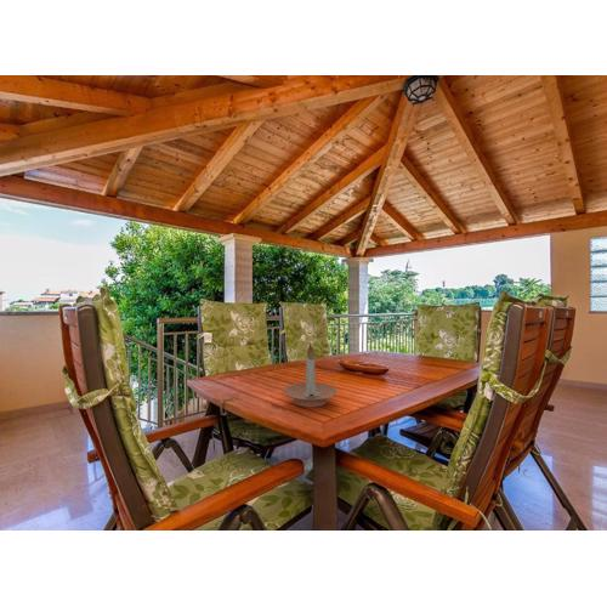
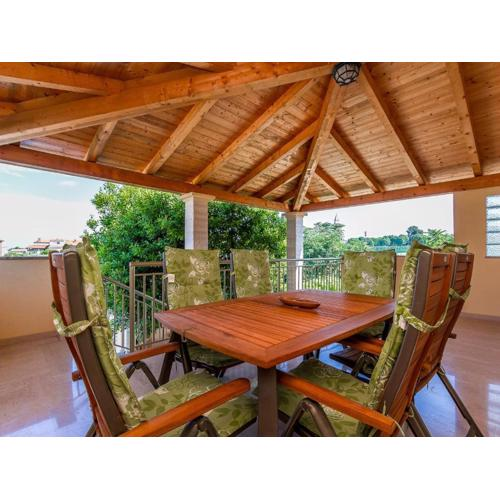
- candle holder [283,342,339,408]
